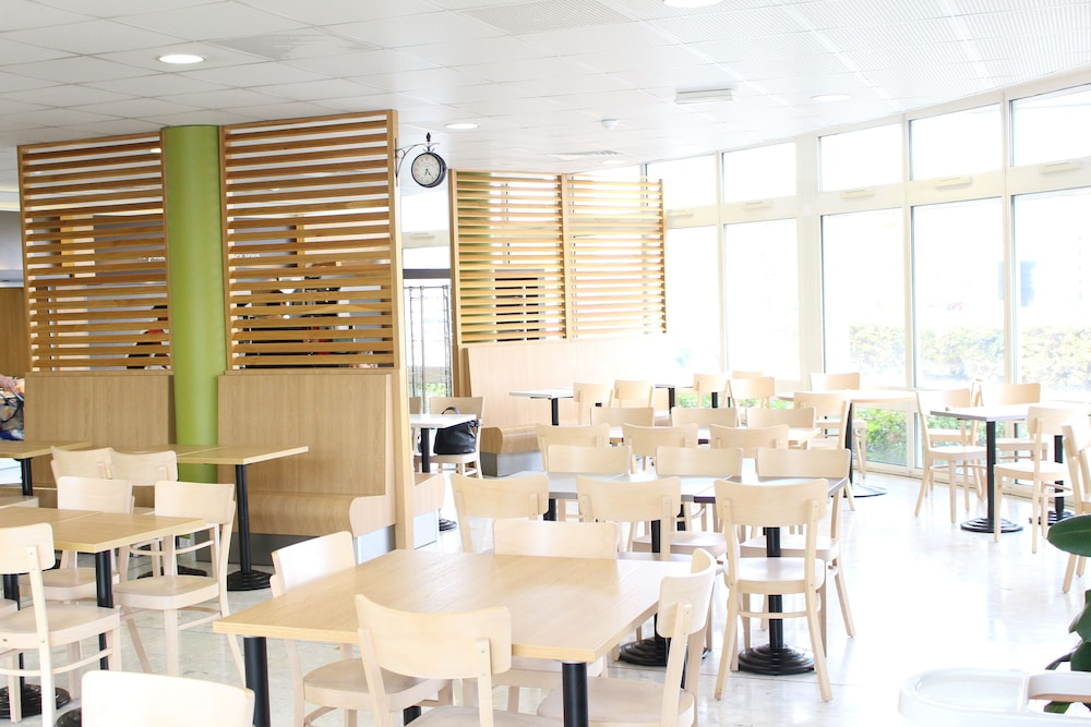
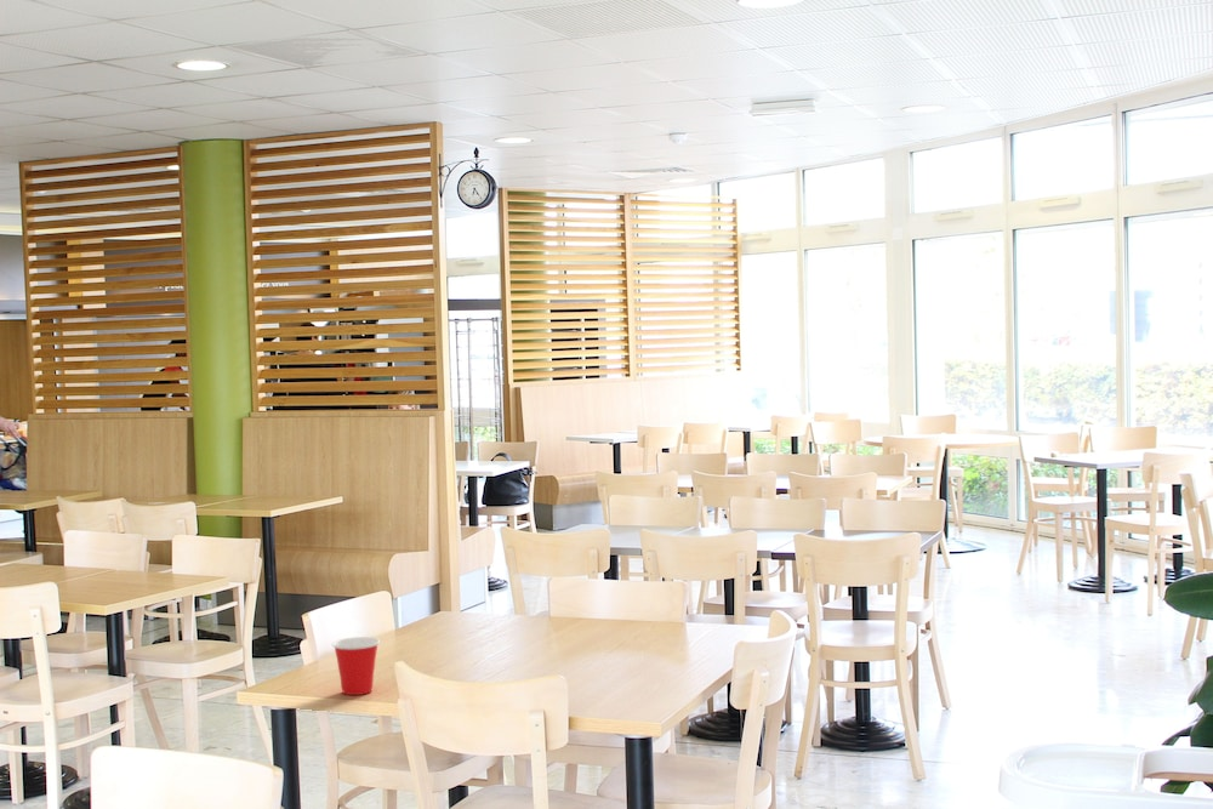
+ cup [331,636,382,696]
